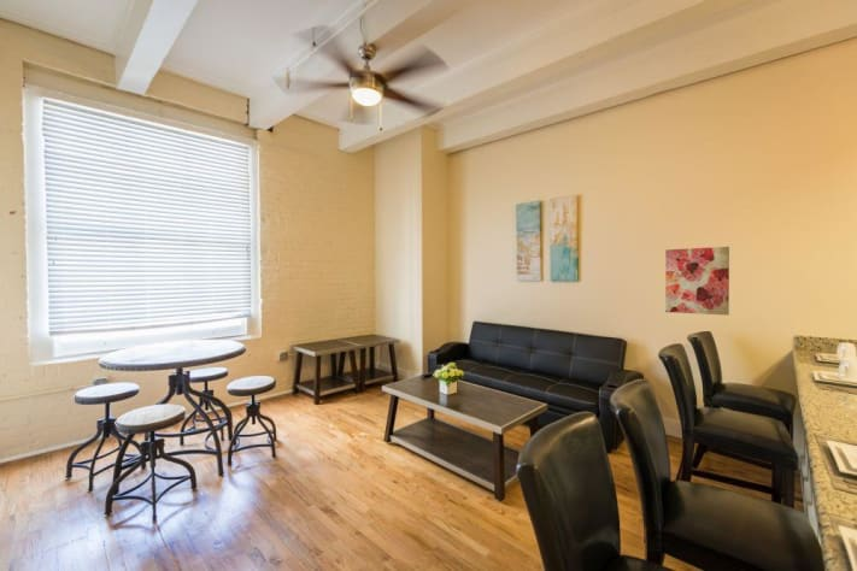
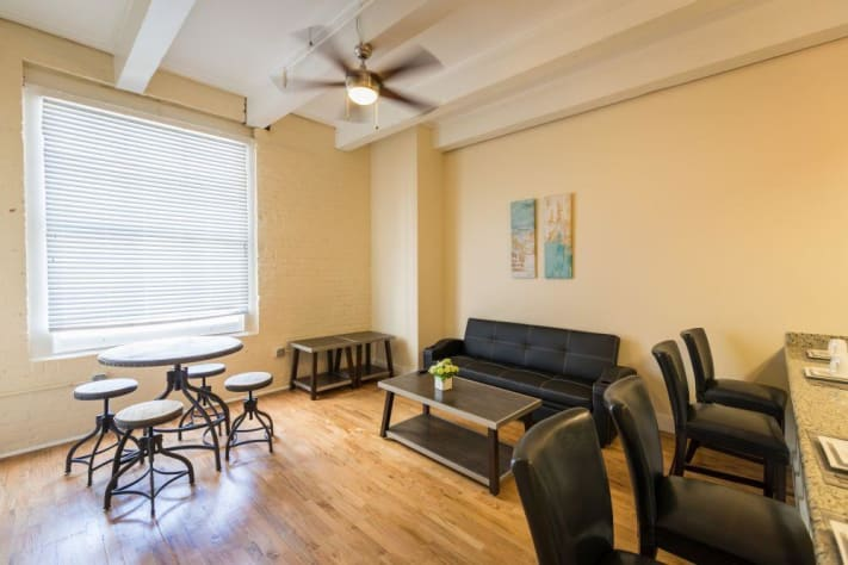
- wall art [664,246,730,317]
